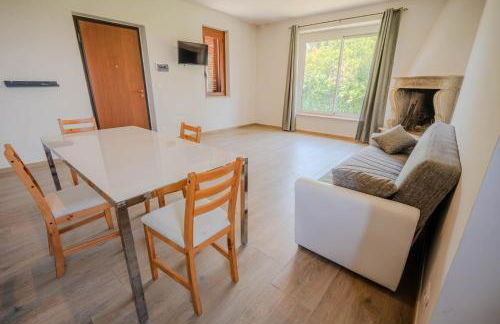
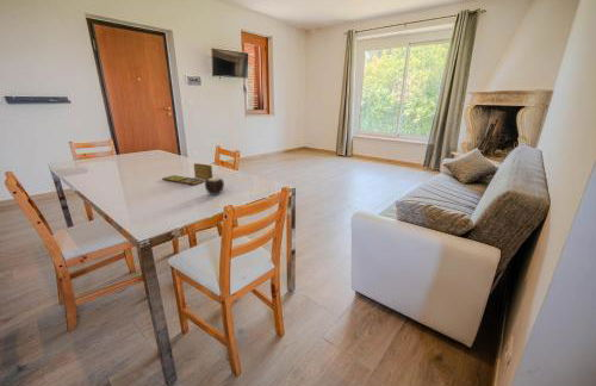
+ board game [161,162,213,186]
+ candle [204,175,225,197]
